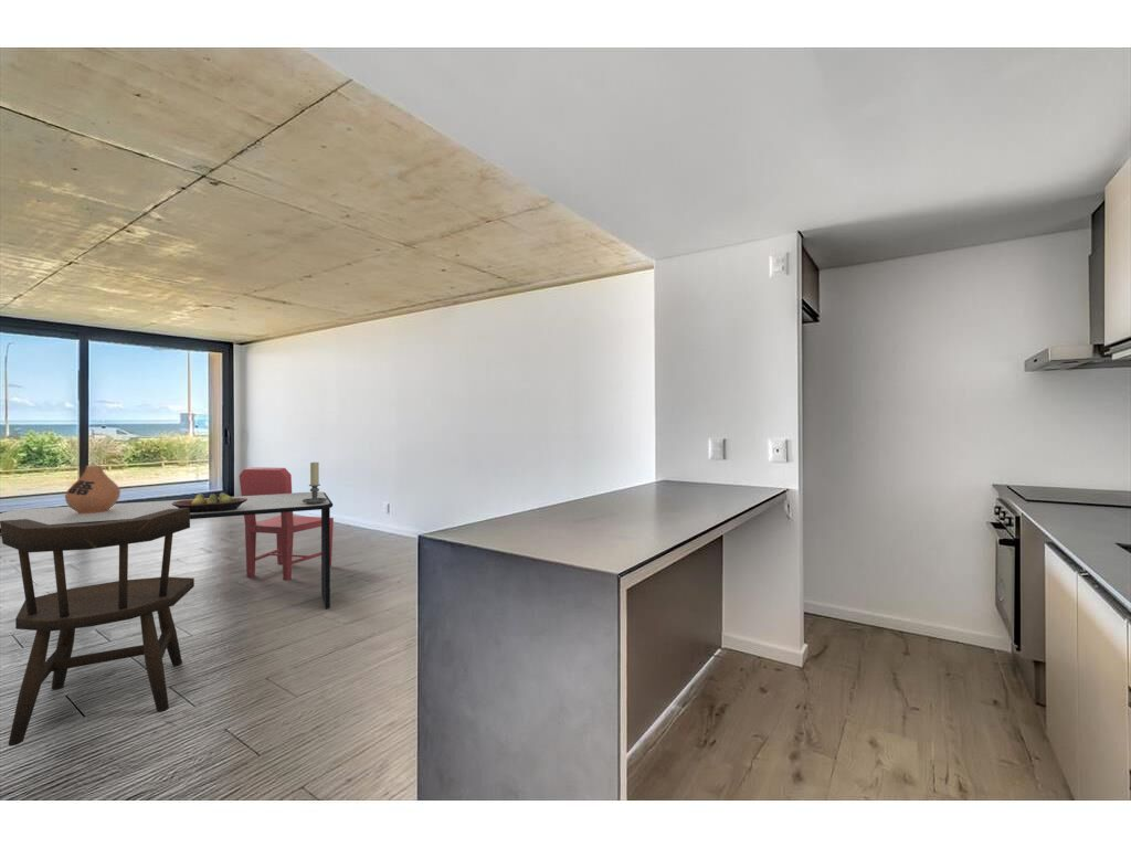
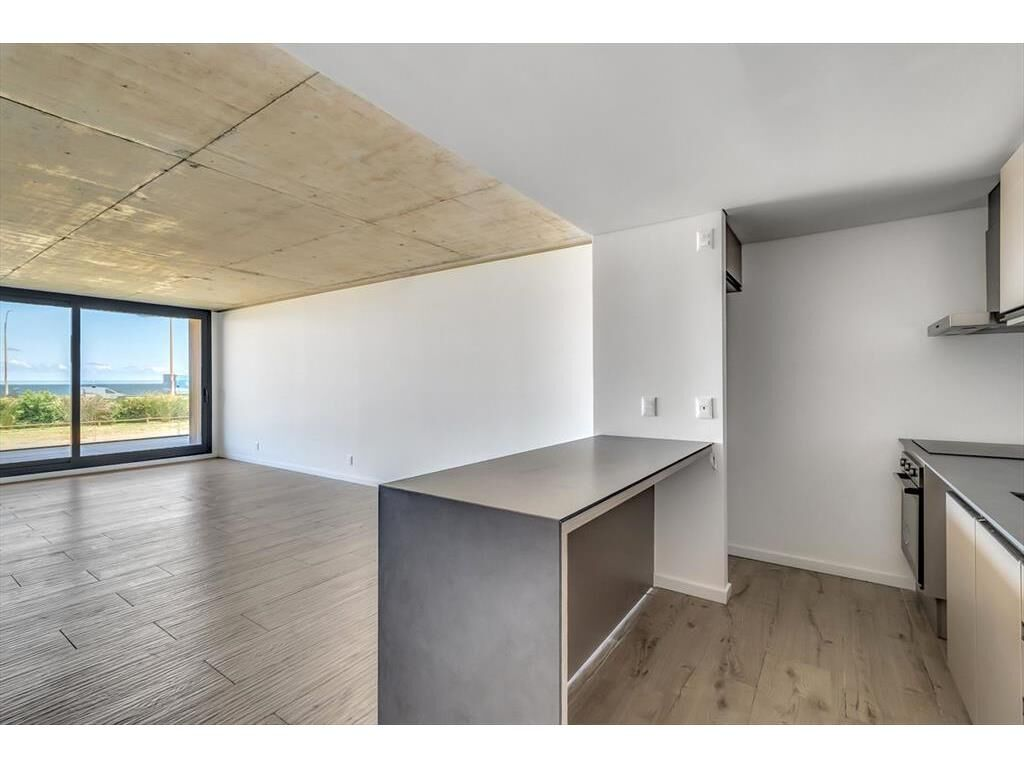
- vase [64,465,121,513]
- dining chair [0,508,195,748]
- dining table [0,491,334,610]
- candle holder [303,462,327,505]
- fruit bowl [172,491,247,512]
- dining chair [239,466,335,581]
